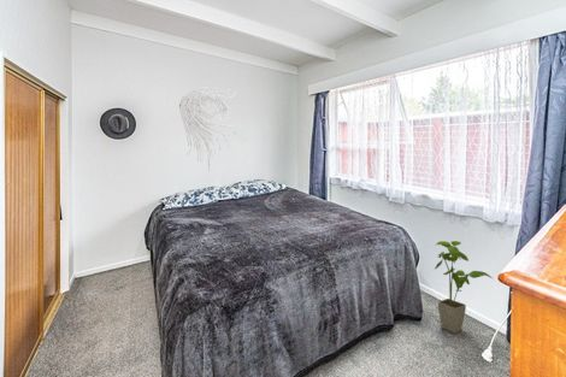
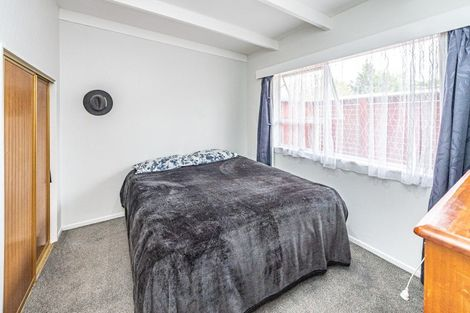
- house plant [434,240,493,335]
- wall sculpture [178,86,237,171]
